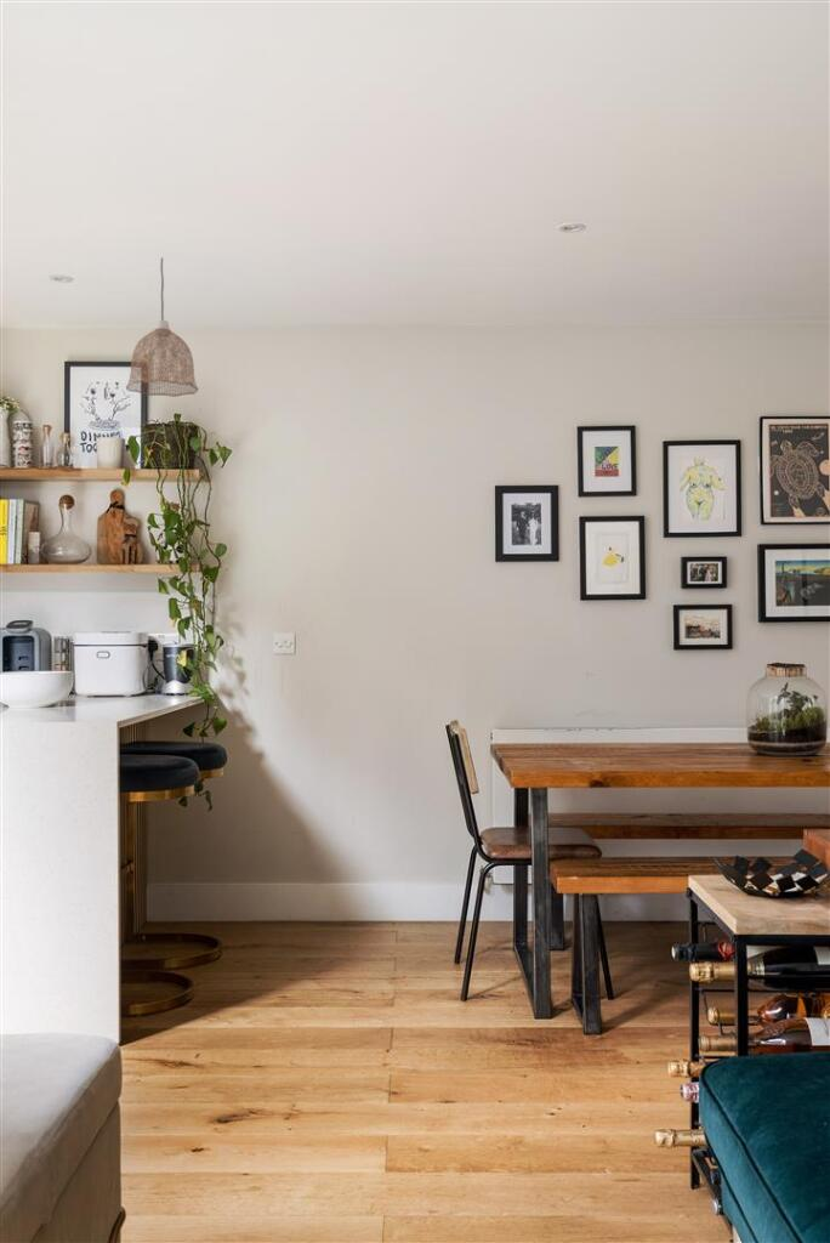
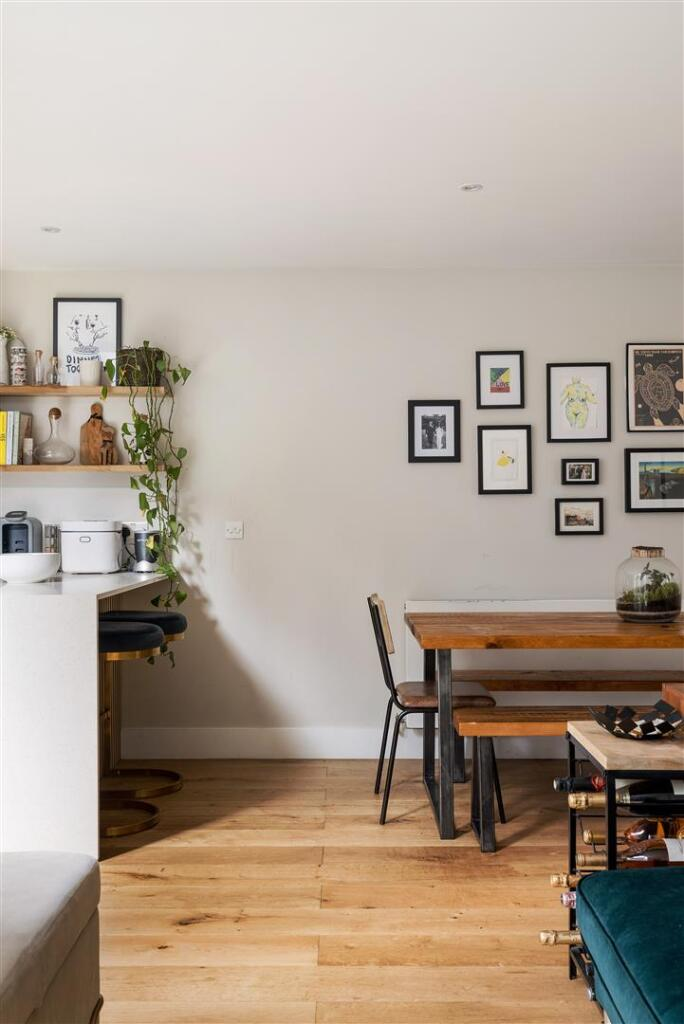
- pendant lamp [125,256,200,398]
